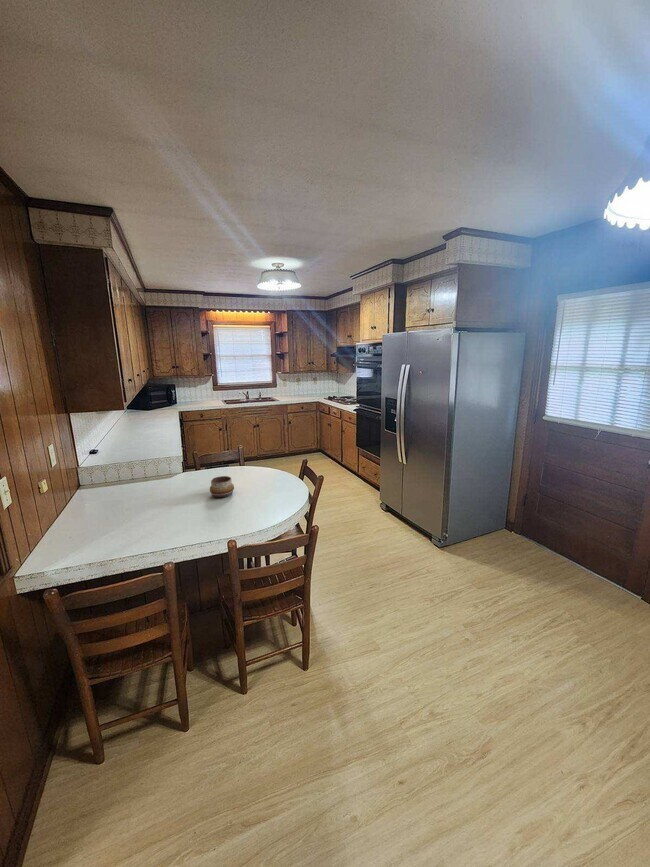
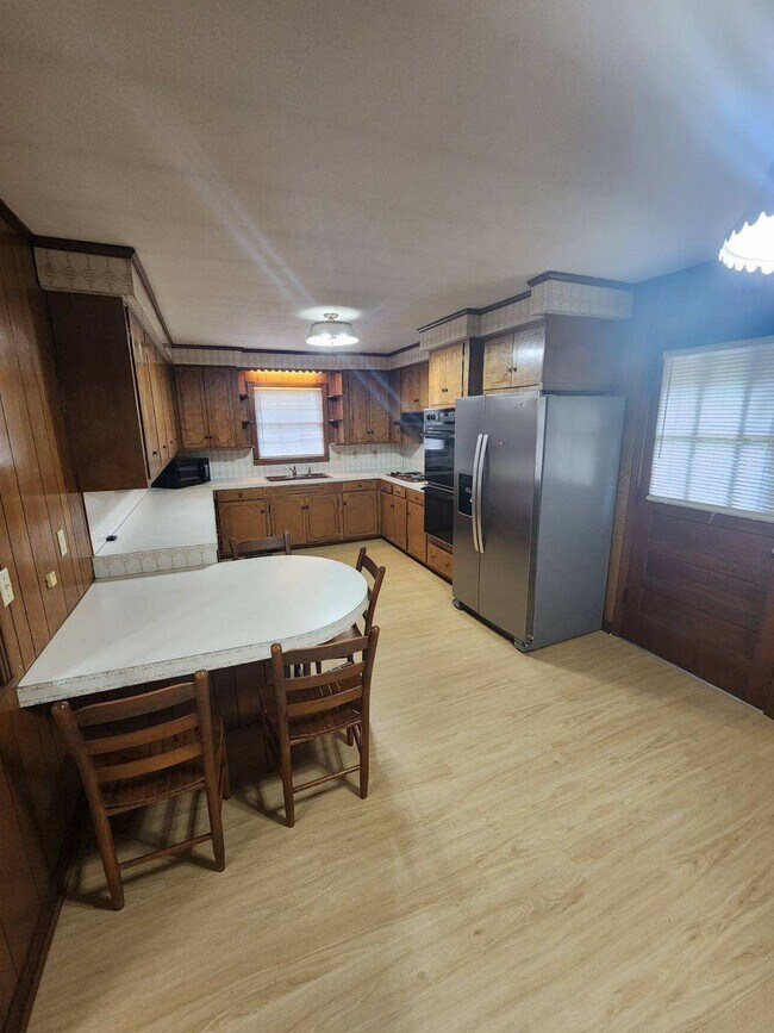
- decorative bowl [209,475,235,498]
